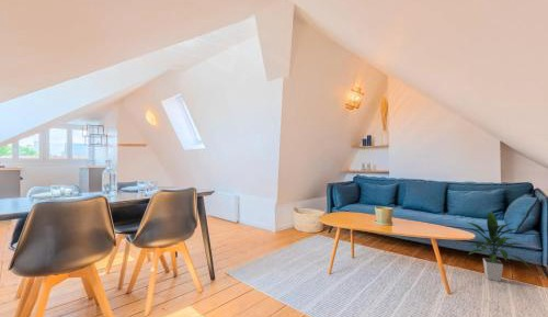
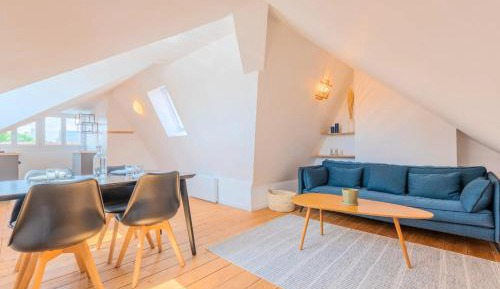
- indoor plant [467,211,533,282]
